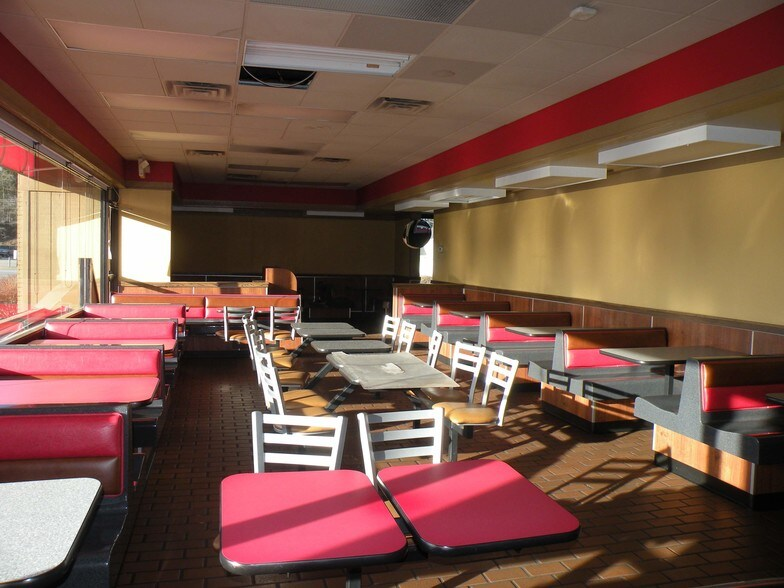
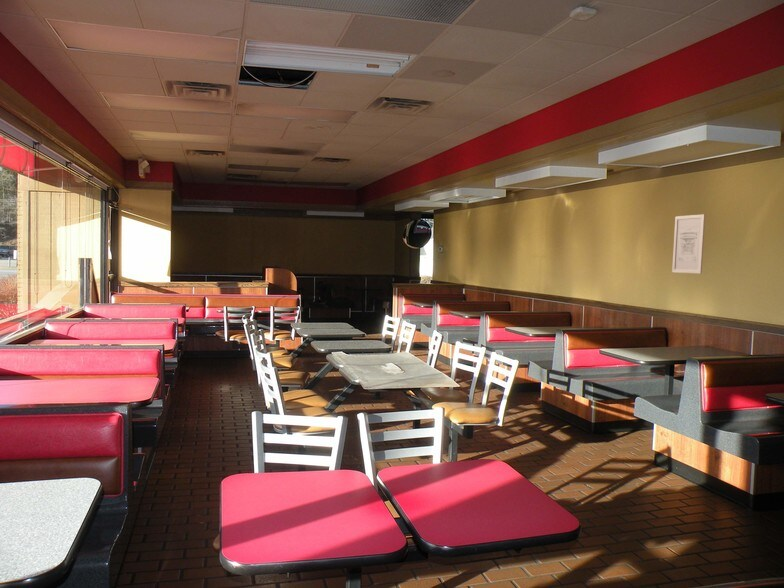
+ wall art [671,213,706,275]
